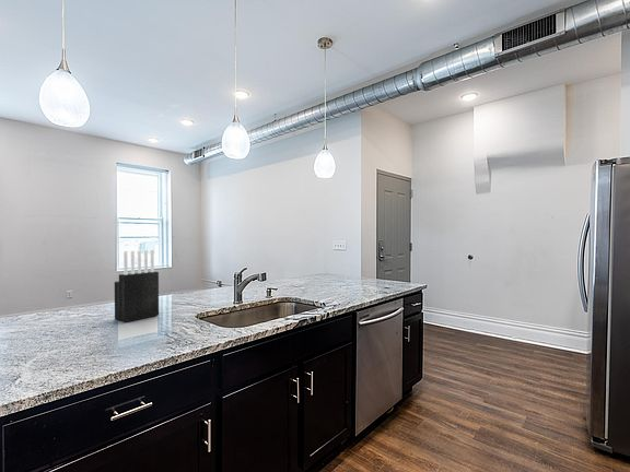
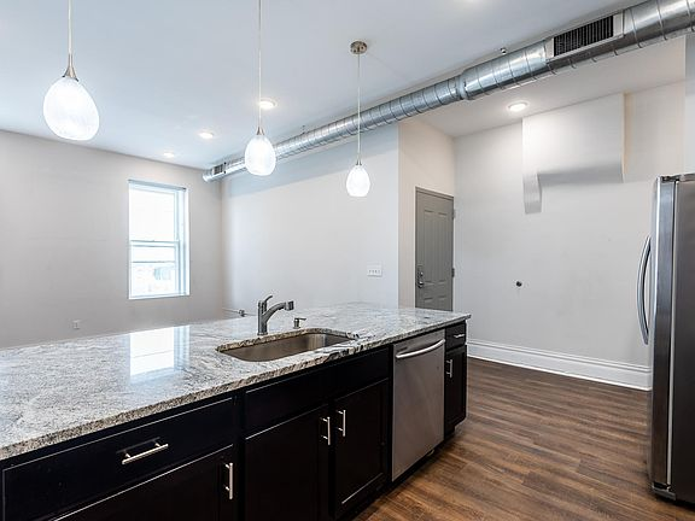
- knife block [114,249,160,323]
